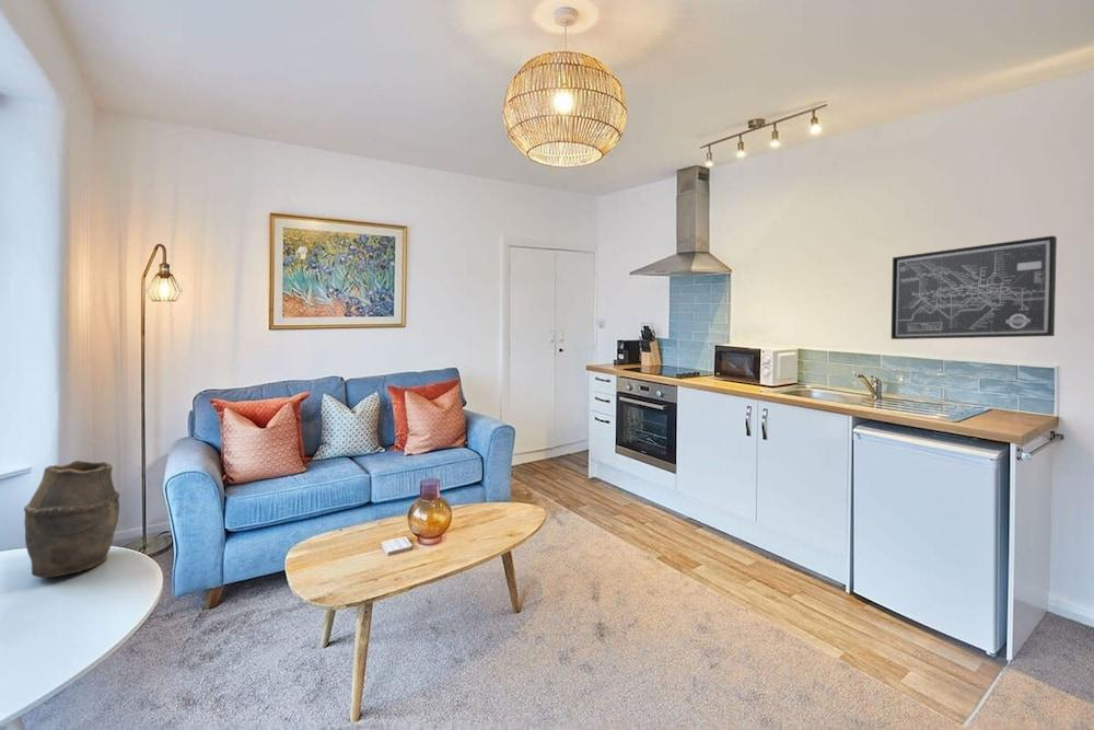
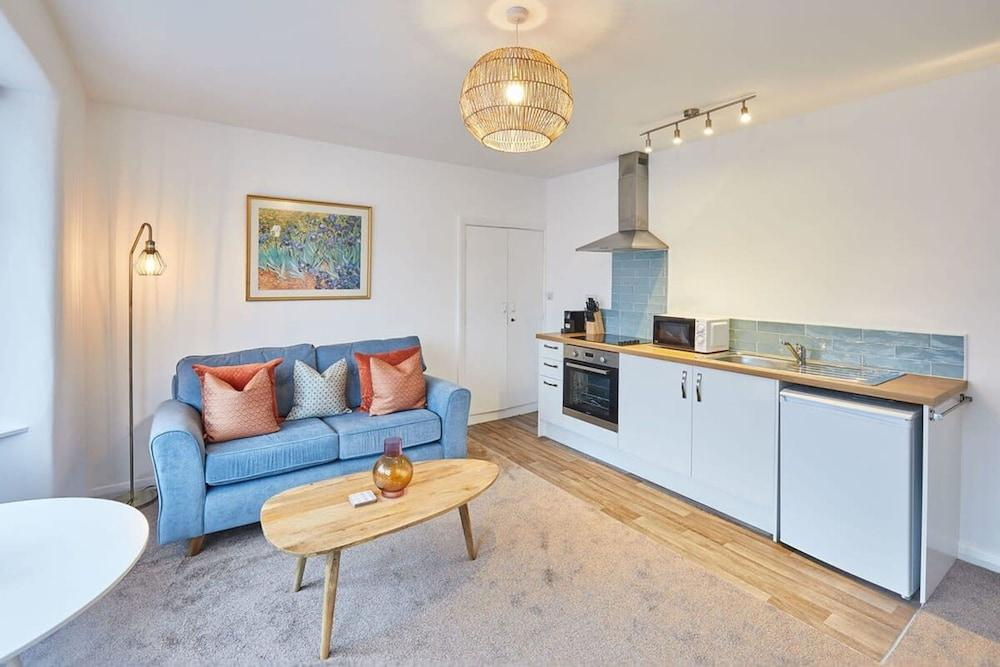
- wall art [891,234,1058,340]
- vase [23,460,121,579]
